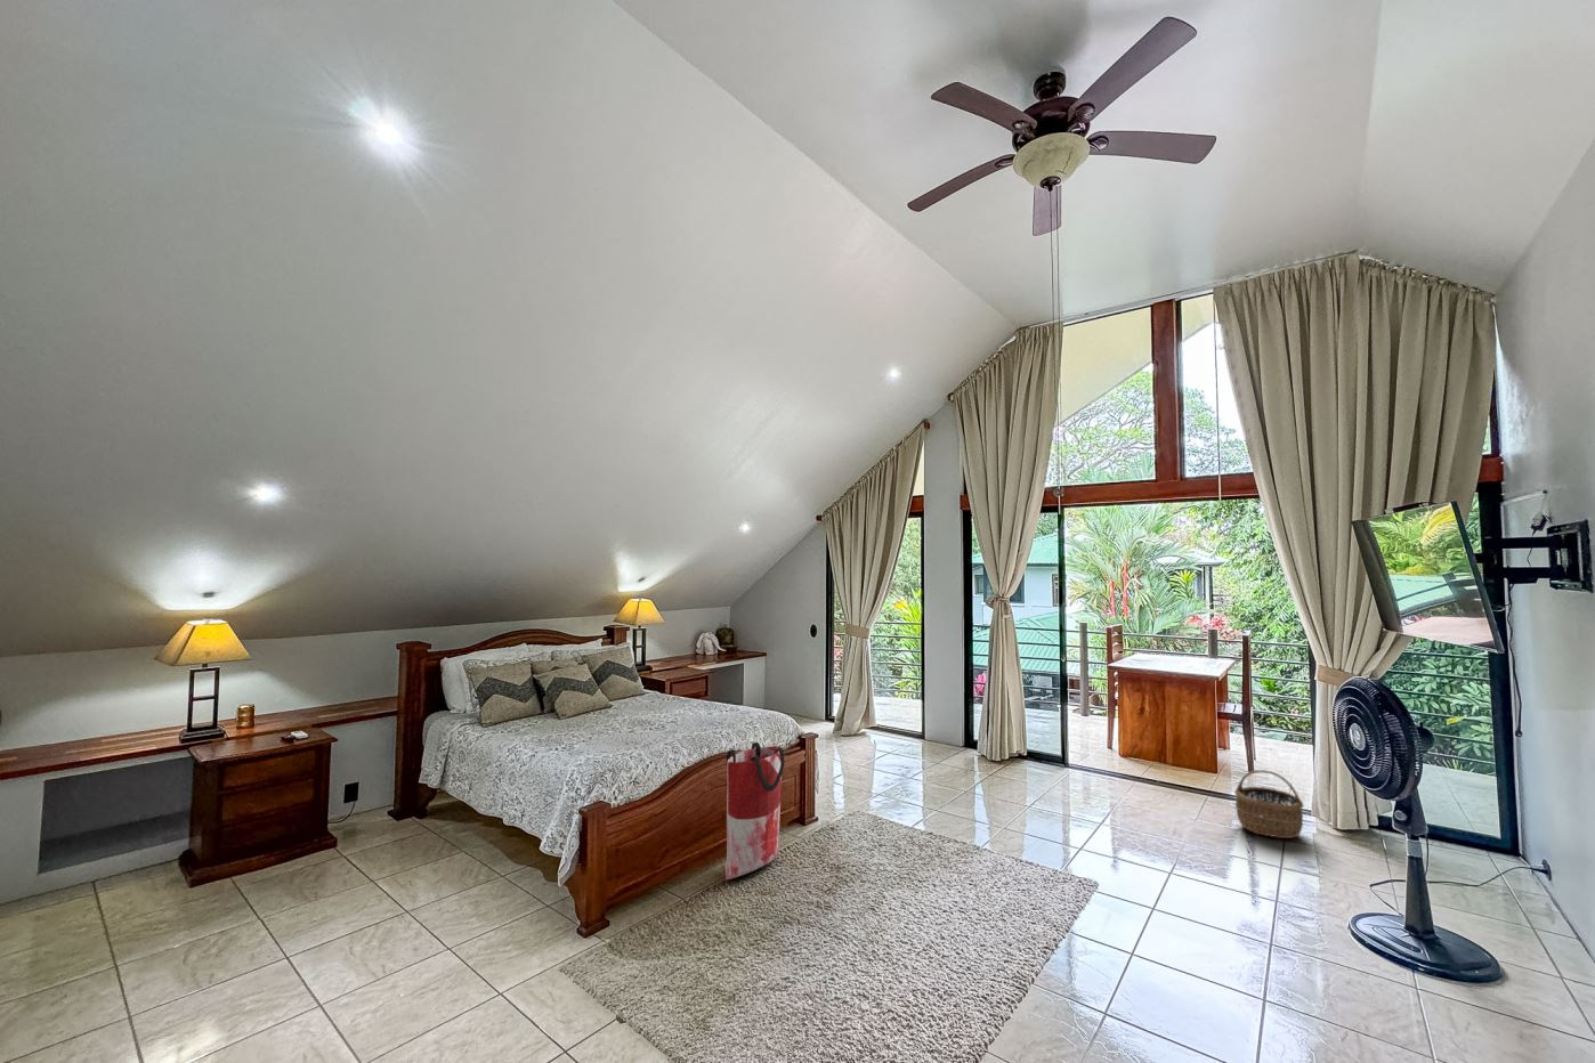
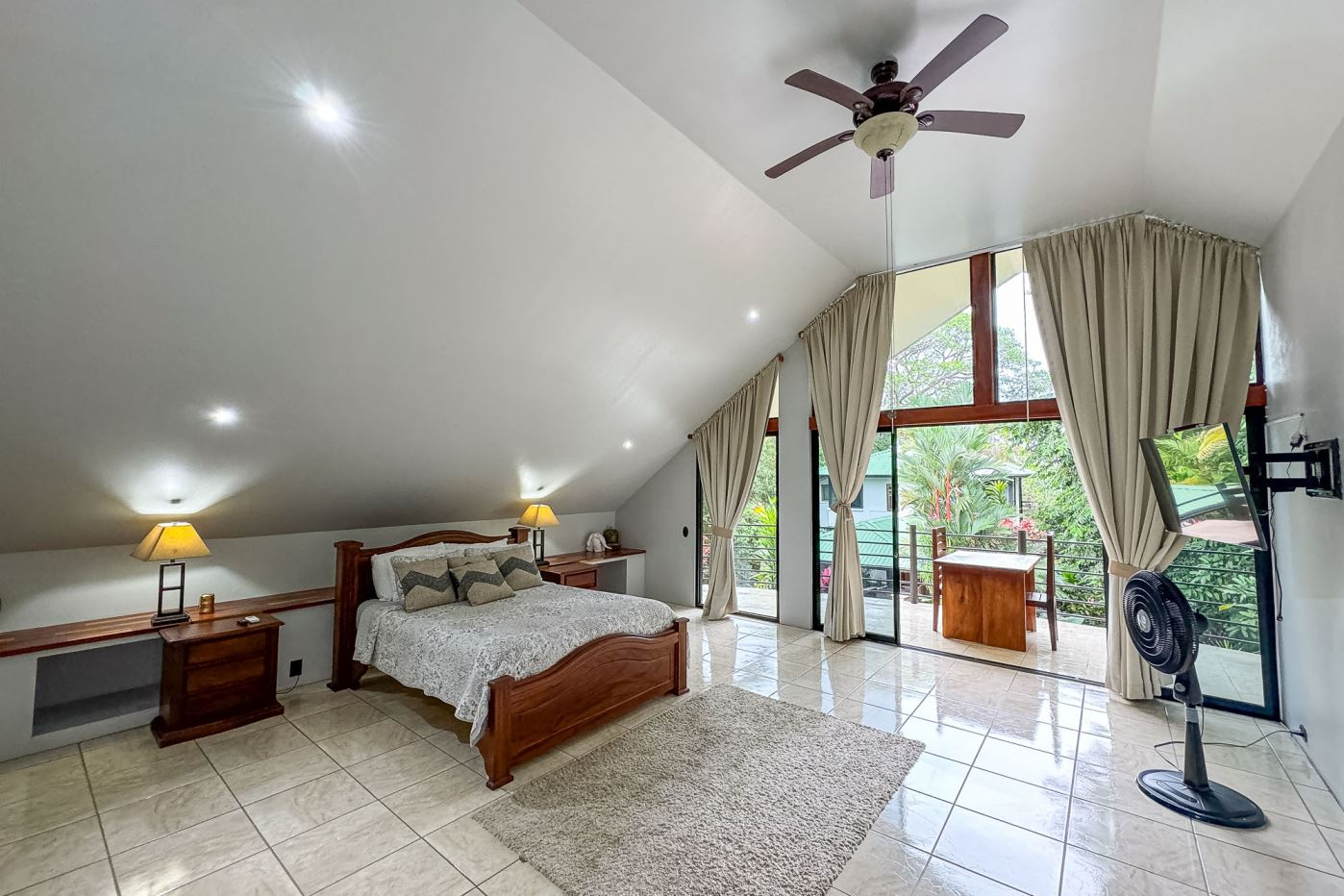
- wicker basket [1233,769,1305,840]
- bag [724,741,786,880]
